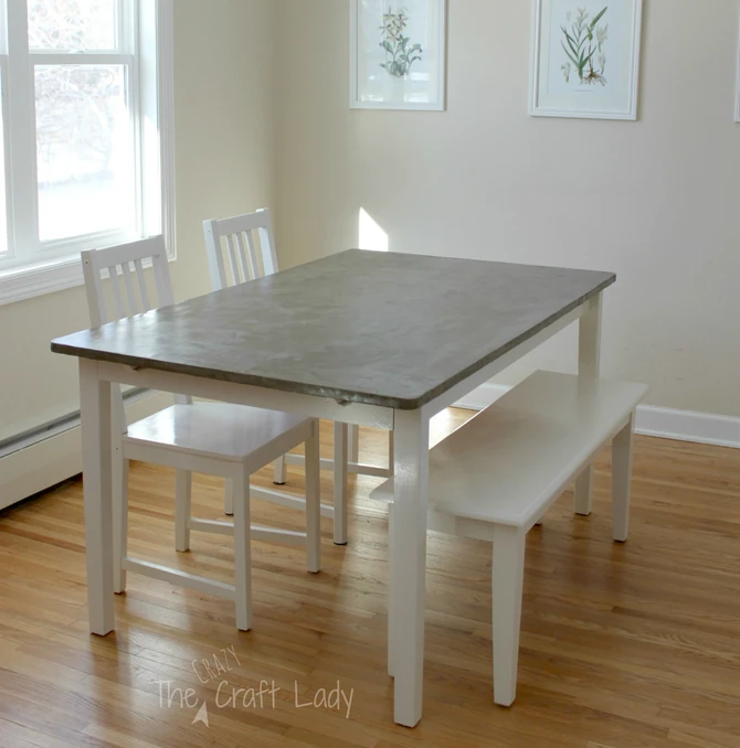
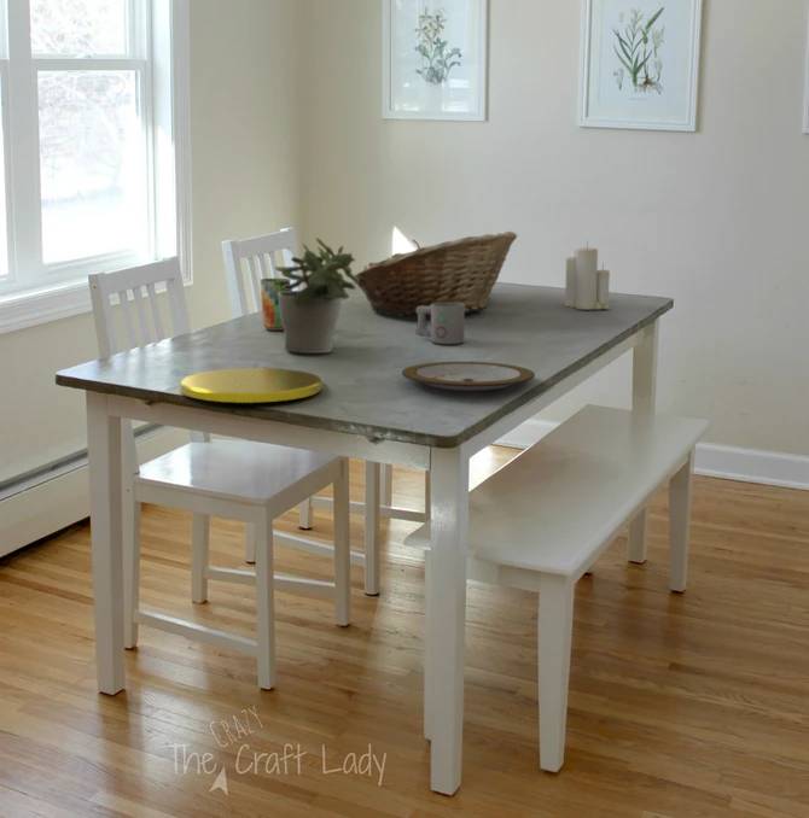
+ cup [258,277,291,332]
+ mug [415,303,466,345]
+ candle [564,240,611,310]
+ fruit basket [353,230,518,317]
+ potted plant [274,236,359,355]
+ plate [401,361,536,393]
+ plate [180,367,324,404]
